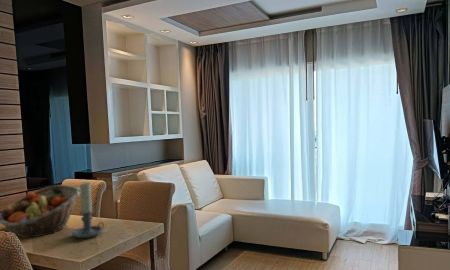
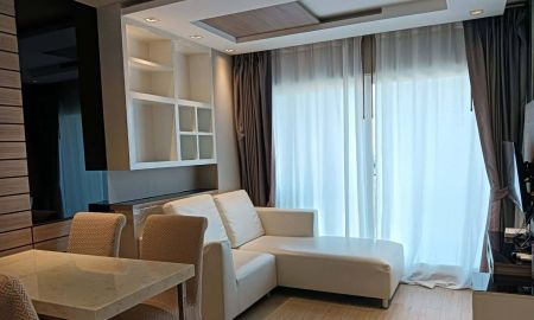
- candle holder [71,181,105,239]
- fruit basket [0,184,81,239]
